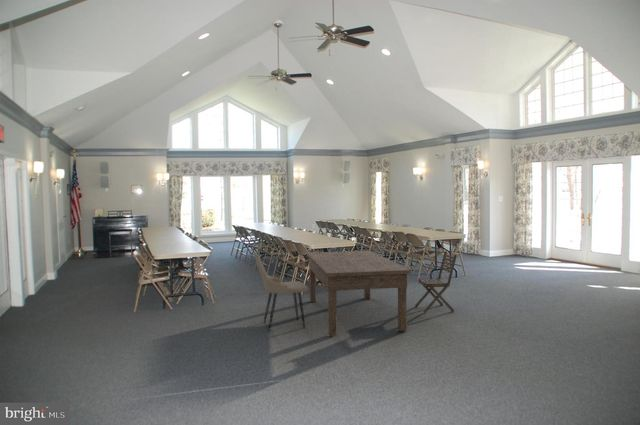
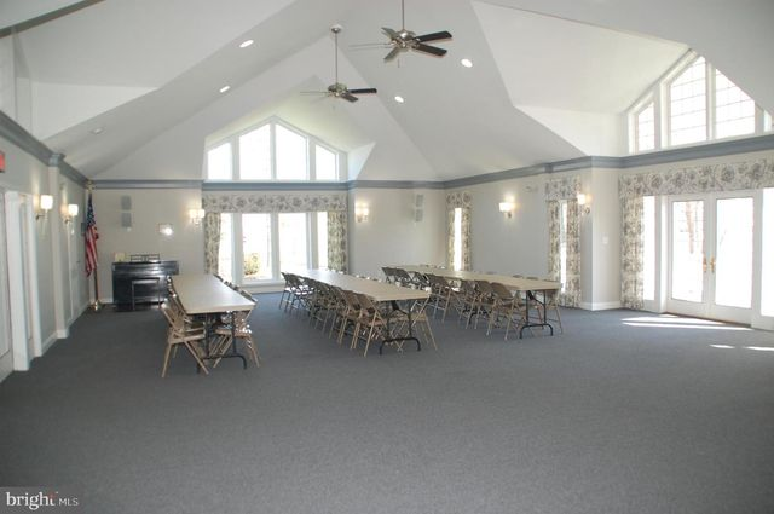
- dining table [306,250,458,336]
- dining chair [252,251,310,332]
